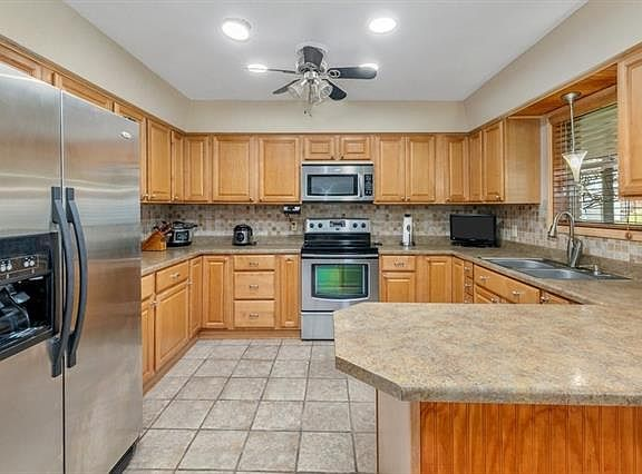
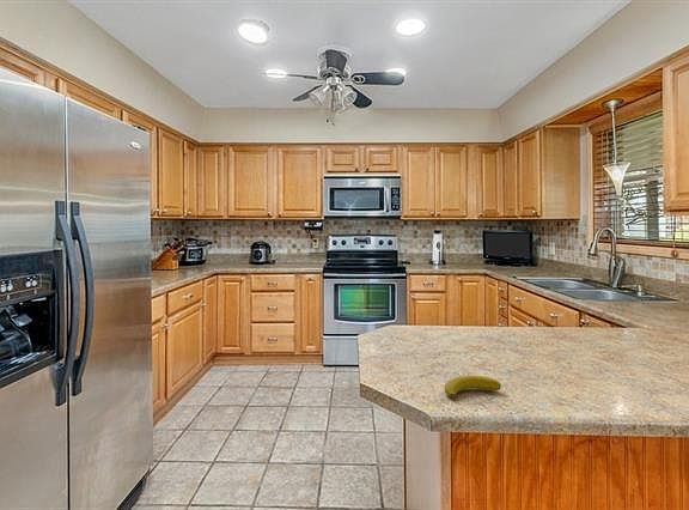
+ banana [444,375,502,400]
